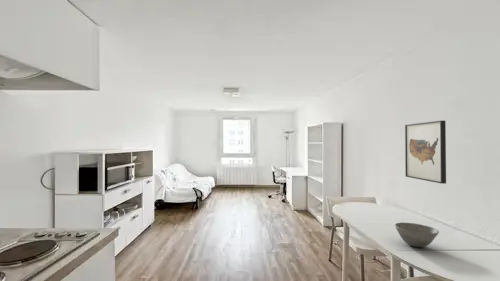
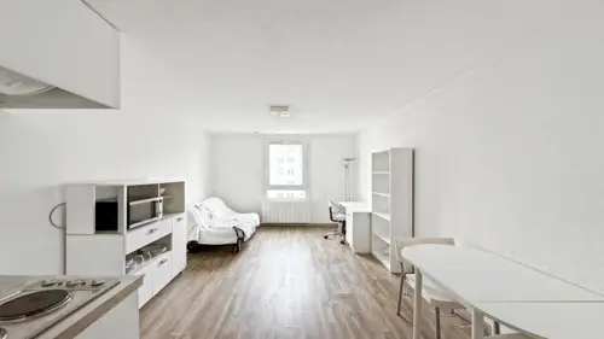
- bowl [394,222,440,248]
- wall art [404,120,447,185]
